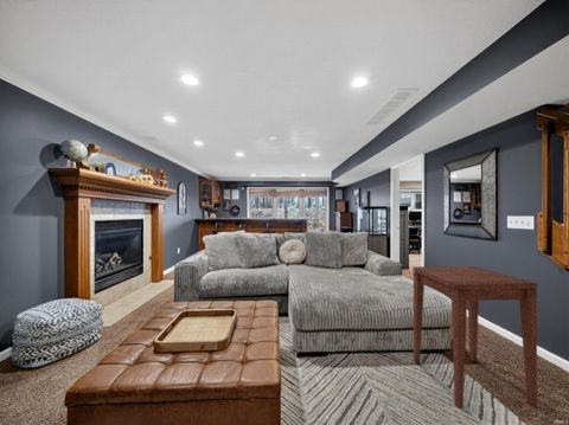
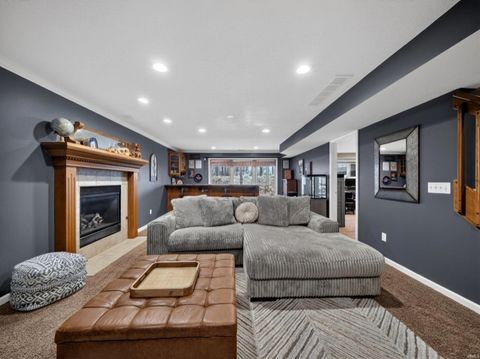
- side table [411,265,538,410]
